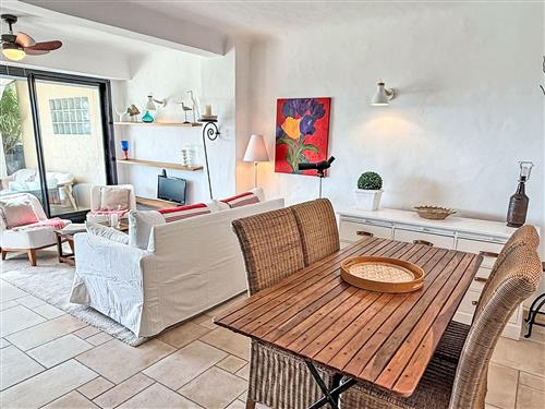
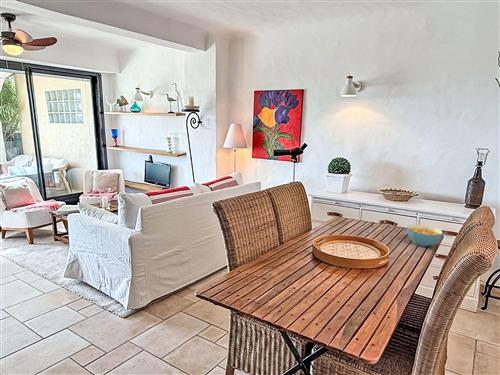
+ cereal bowl [406,224,444,247]
